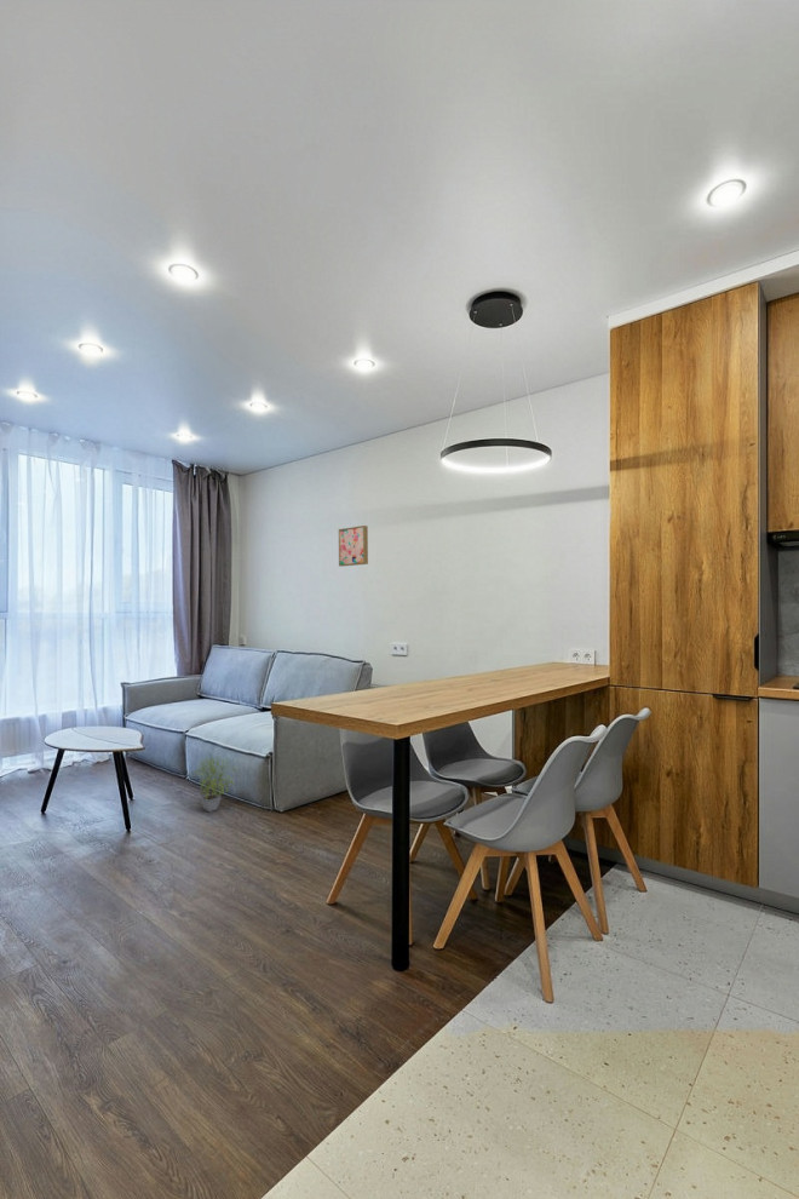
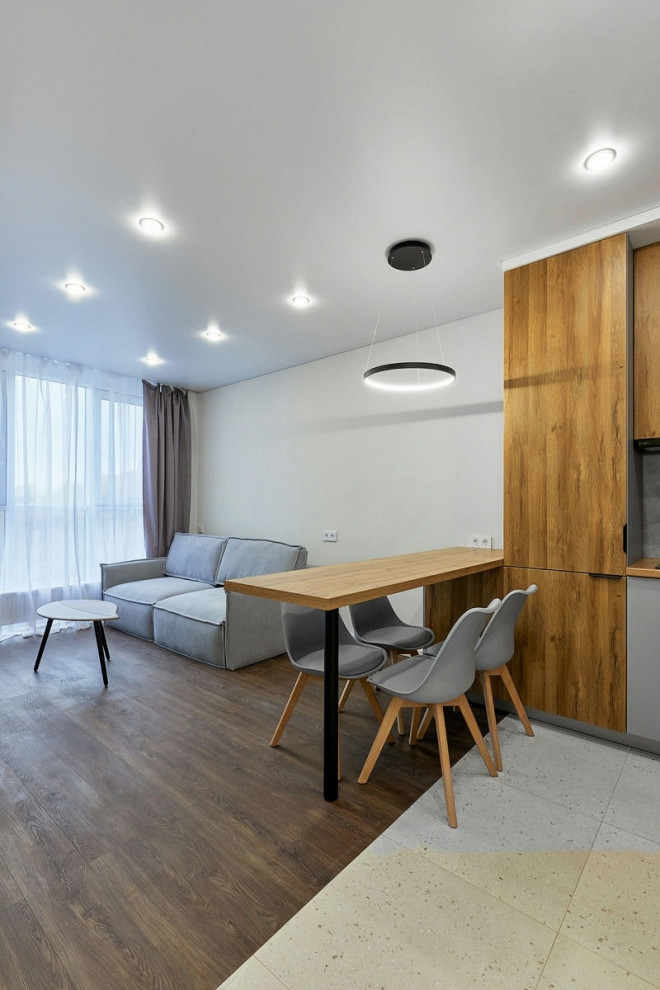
- wall art [338,524,369,568]
- potted plant [190,755,241,813]
